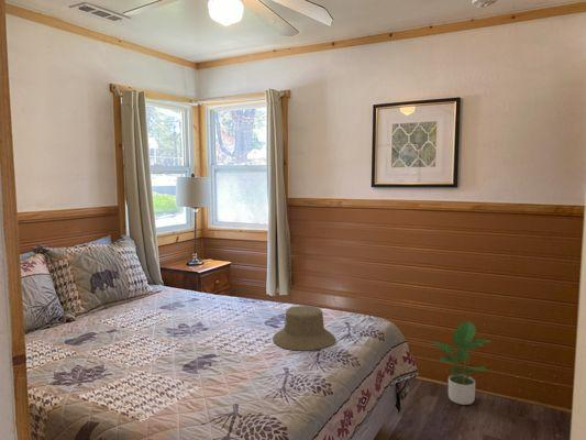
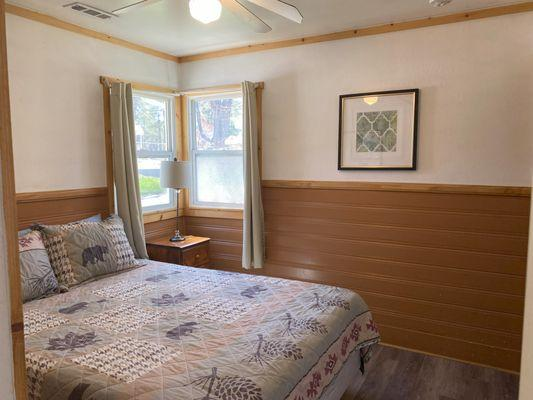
- potted plant [429,320,491,406]
- bucket hat [272,305,336,351]
